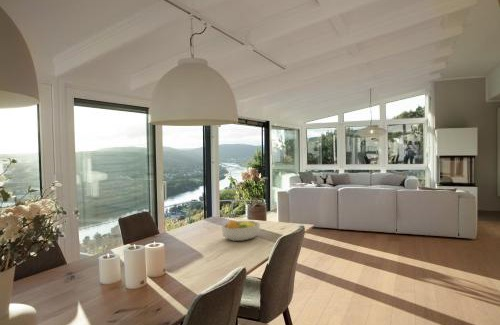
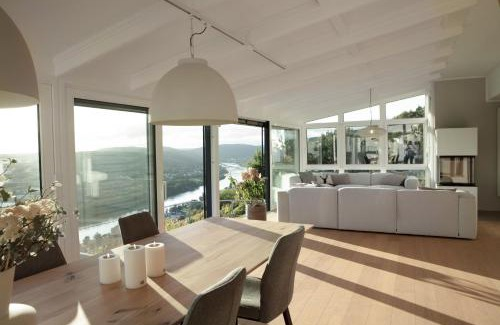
- fruit bowl [221,219,261,242]
